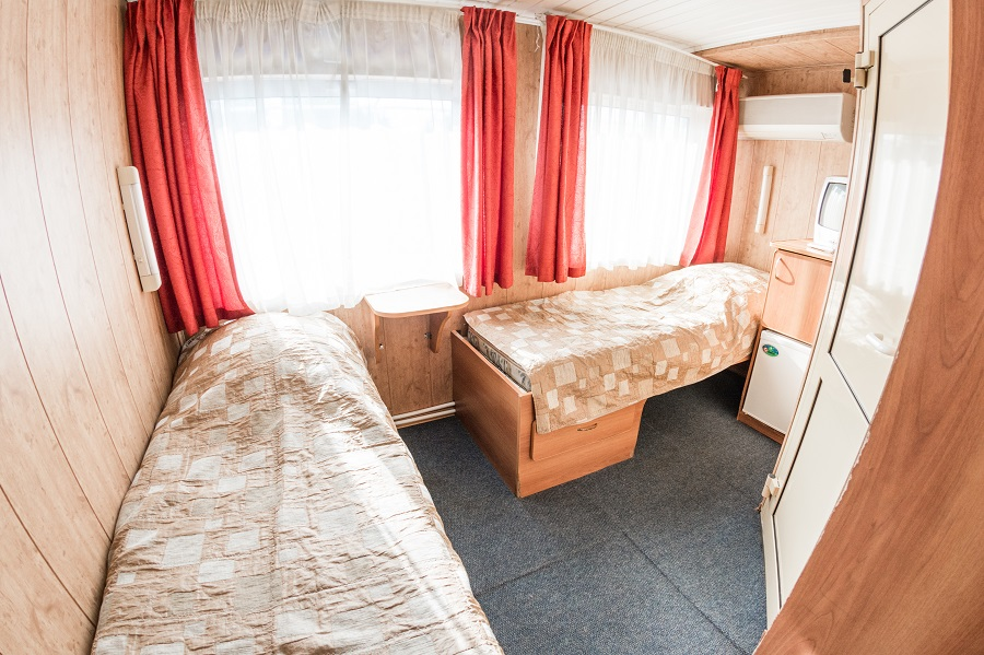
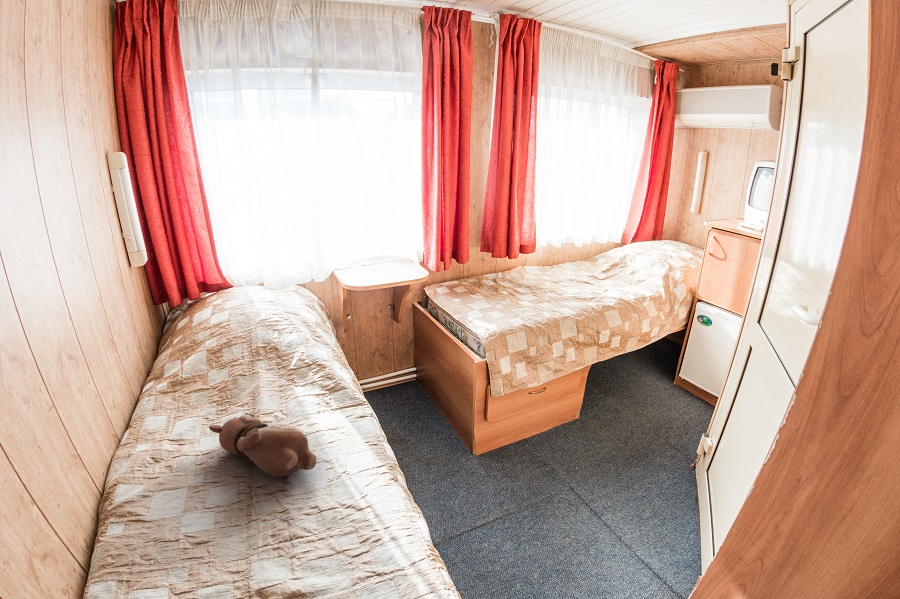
+ teddy bear [208,412,317,478]
